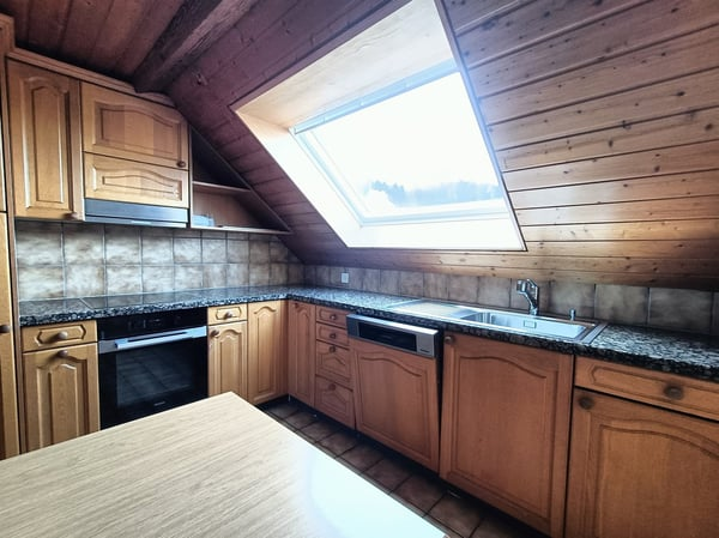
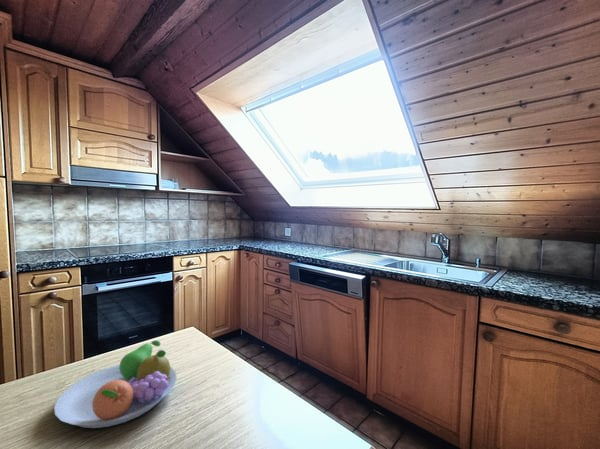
+ fruit bowl [53,339,178,429]
